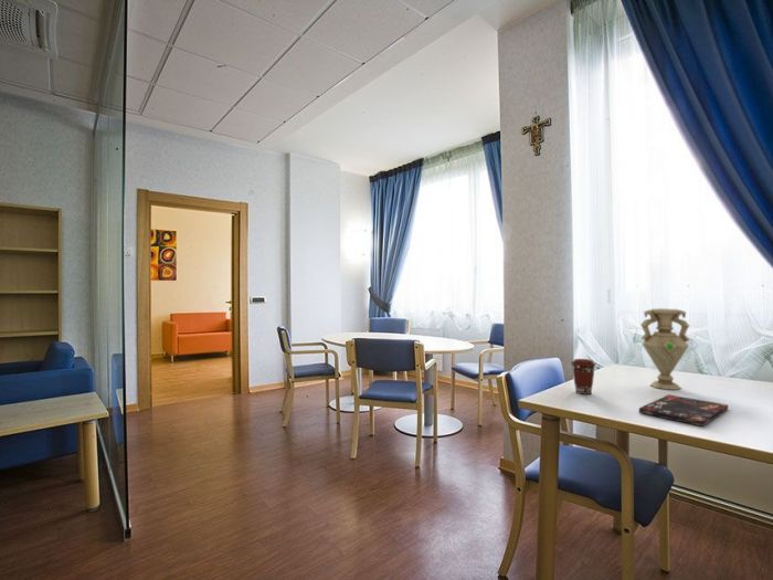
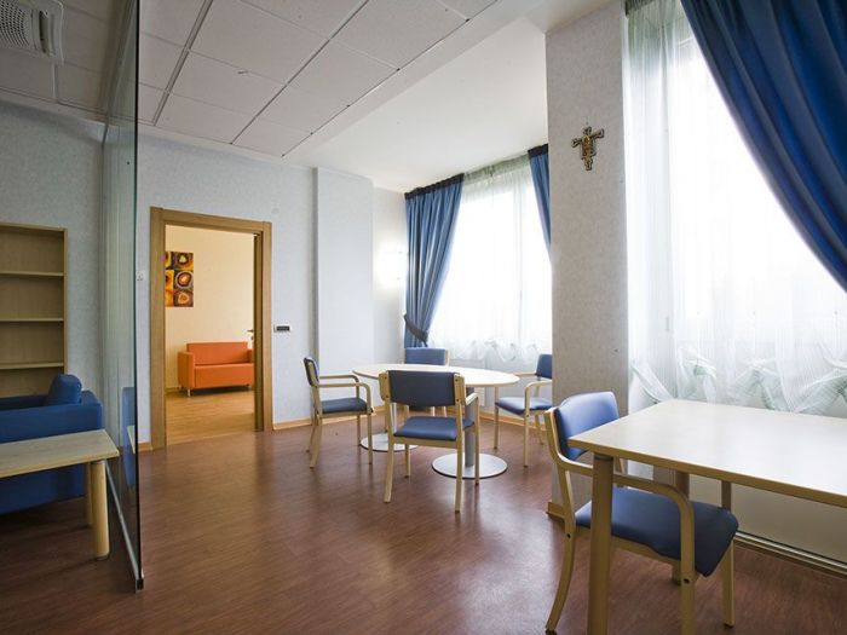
- coffee cup [570,358,597,396]
- vase [639,307,691,390]
- book [638,393,729,428]
